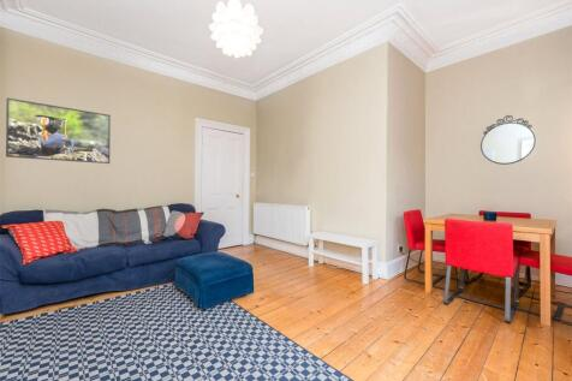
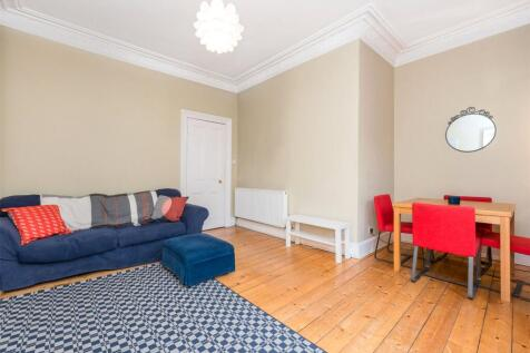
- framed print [5,96,112,165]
